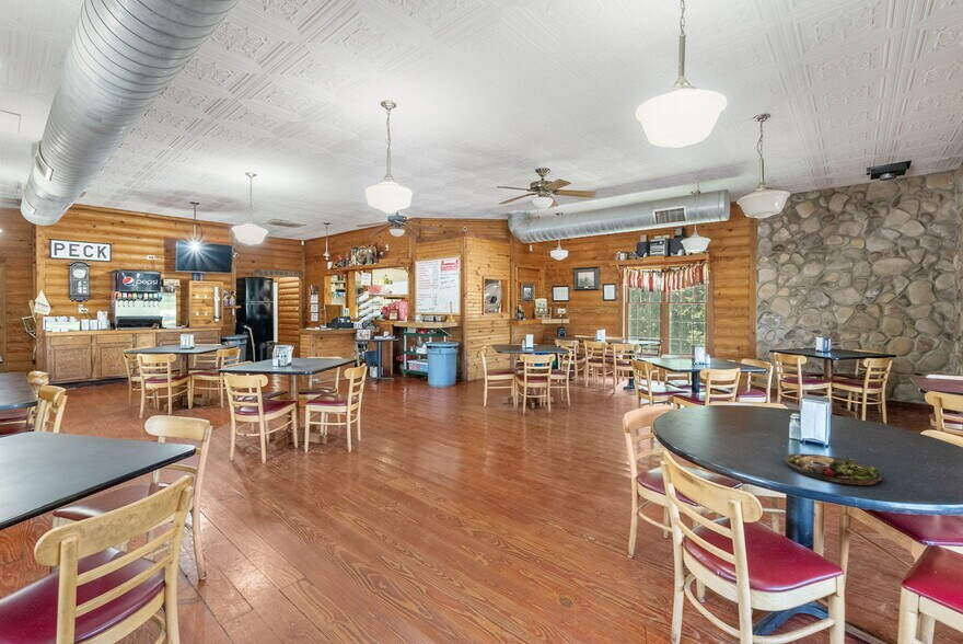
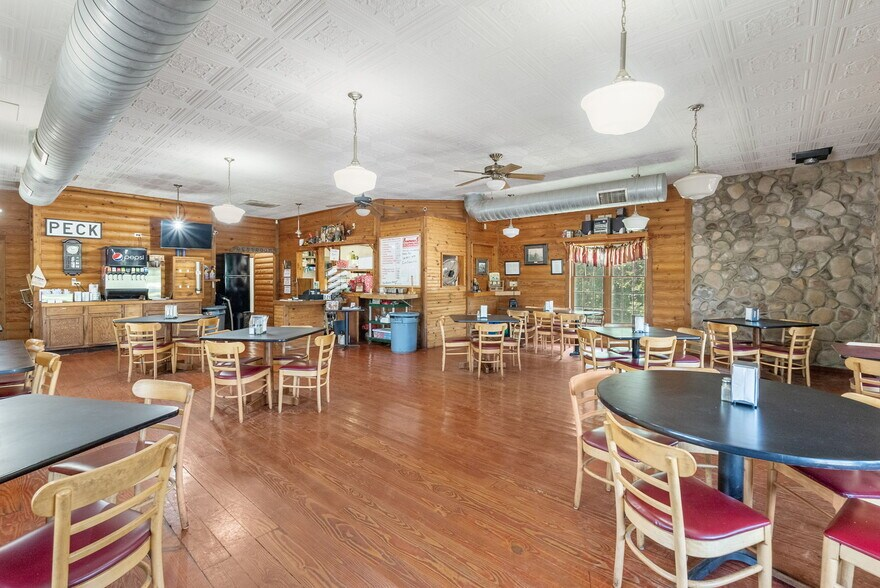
- dinner plate [782,452,882,486]
